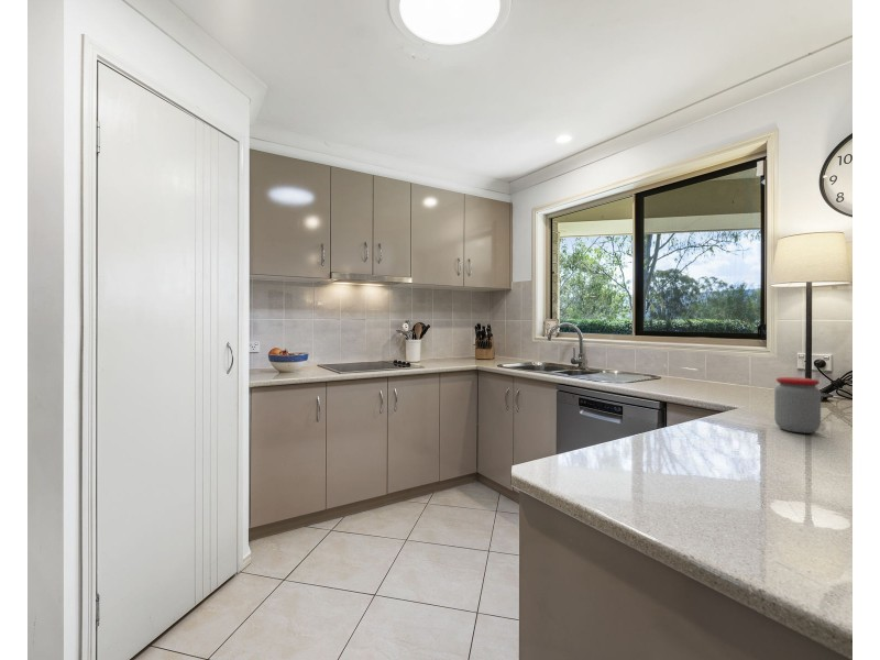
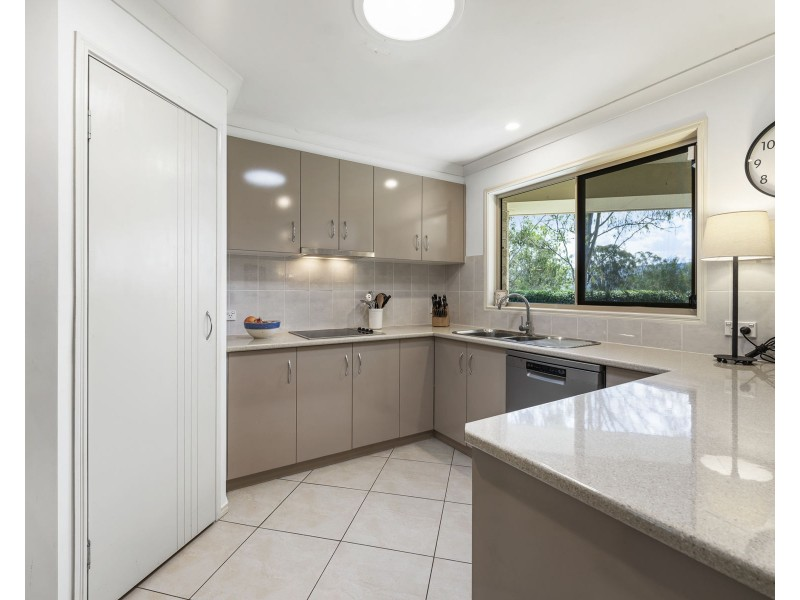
- jar [773,376,822,435]
